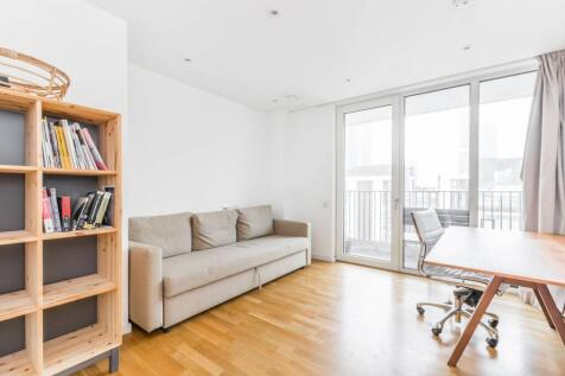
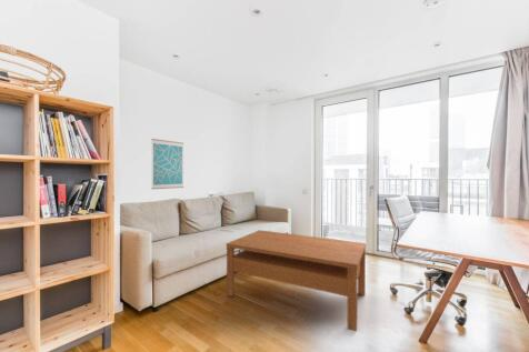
+ wall art [150,138,184,190]
+ coffee table [226,229,367,332]
